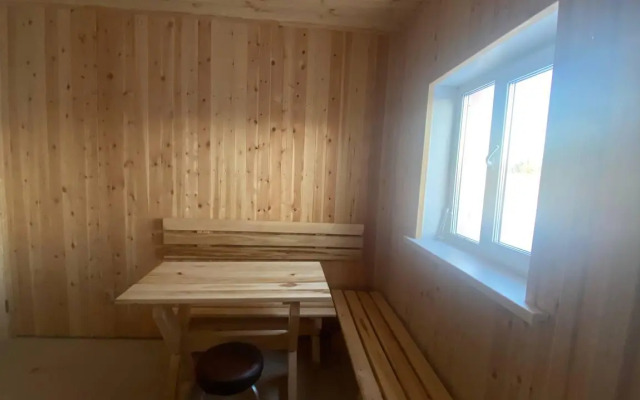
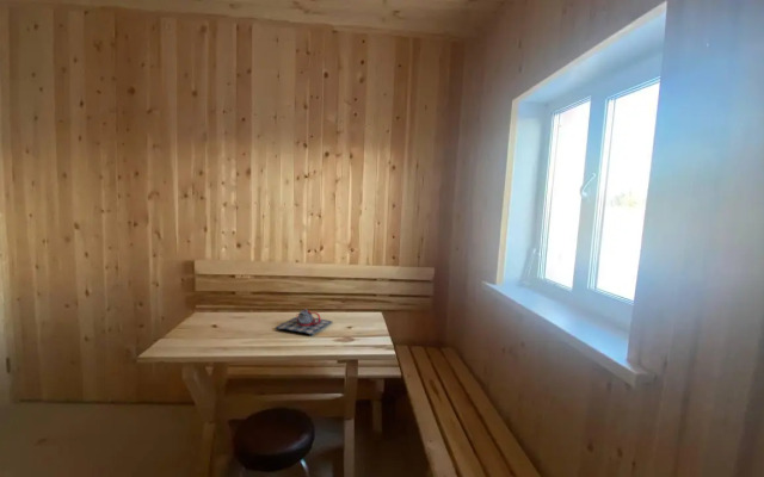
+ teapot [275,308,333,336]
